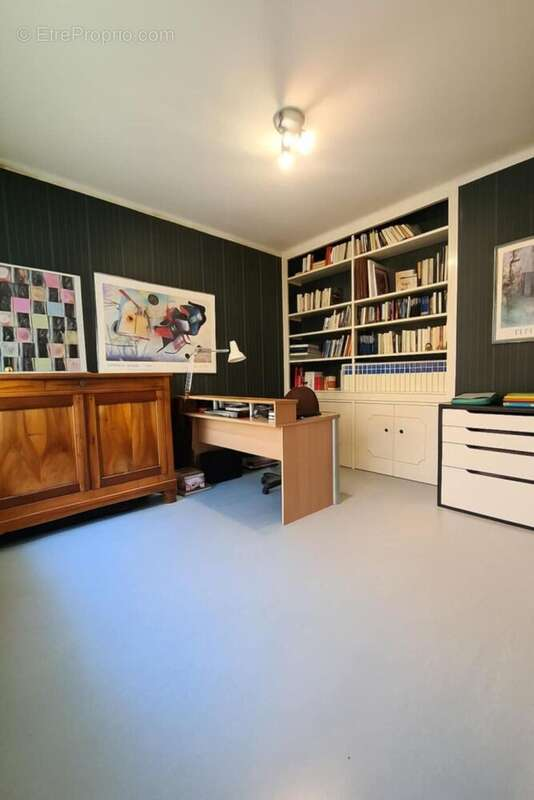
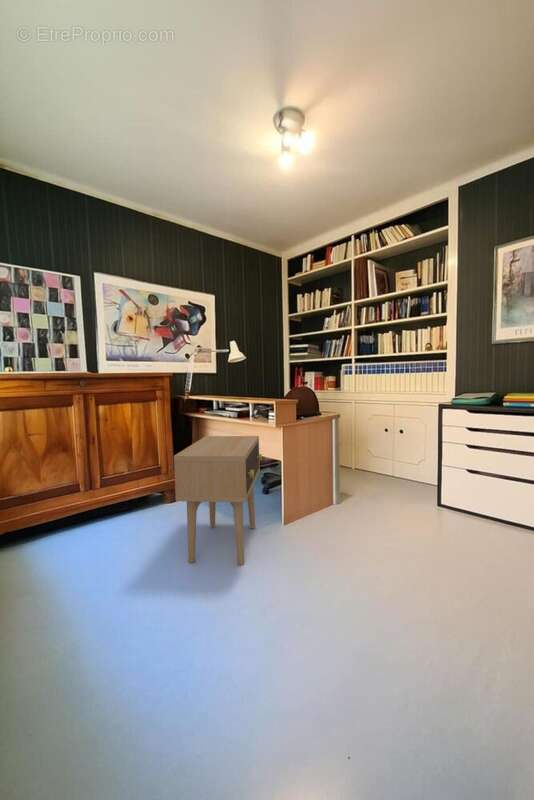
+ side table [173,435,263,566]
